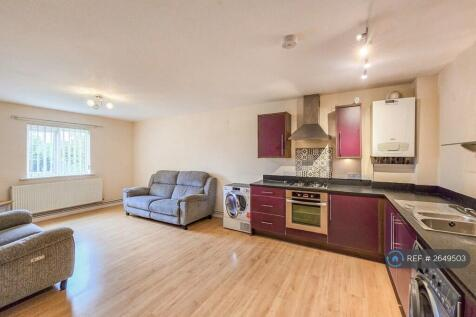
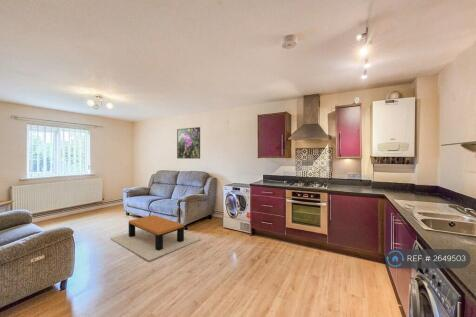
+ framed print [176,126,201,160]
+ coffee table [109,214,202,262]
